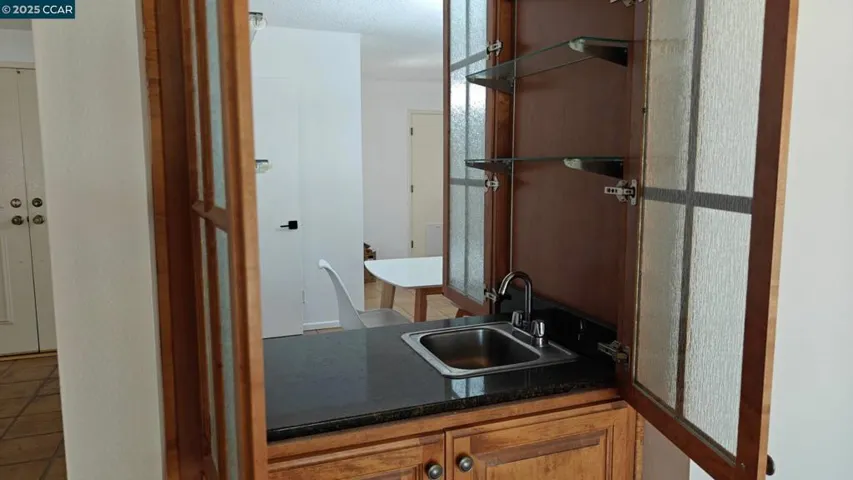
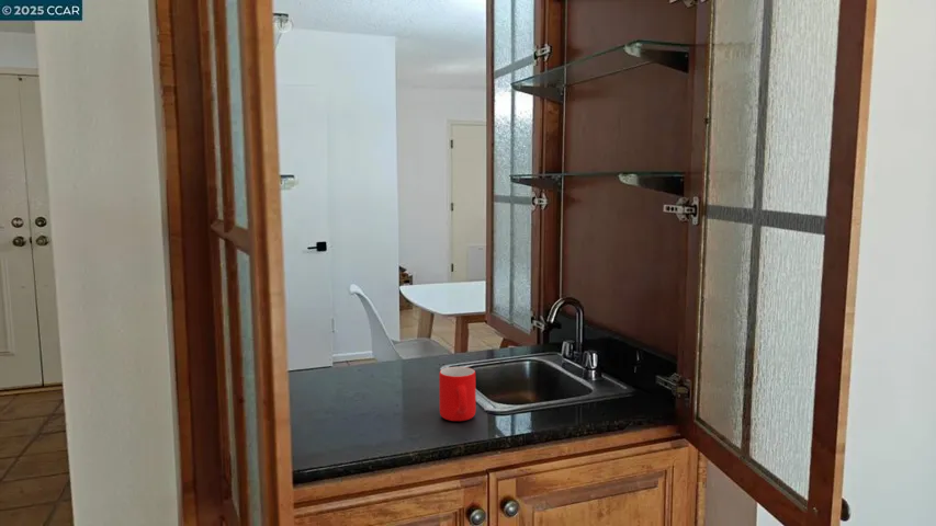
+ mug [438,366,477,422]
